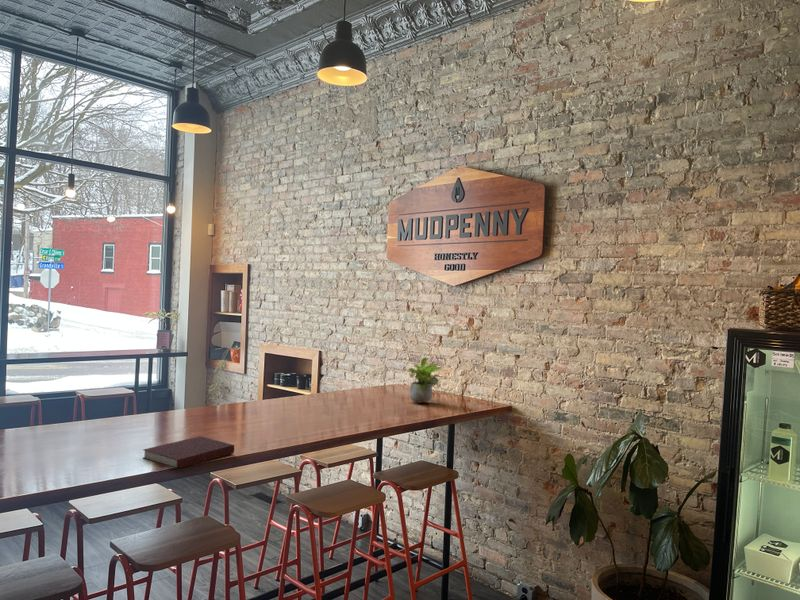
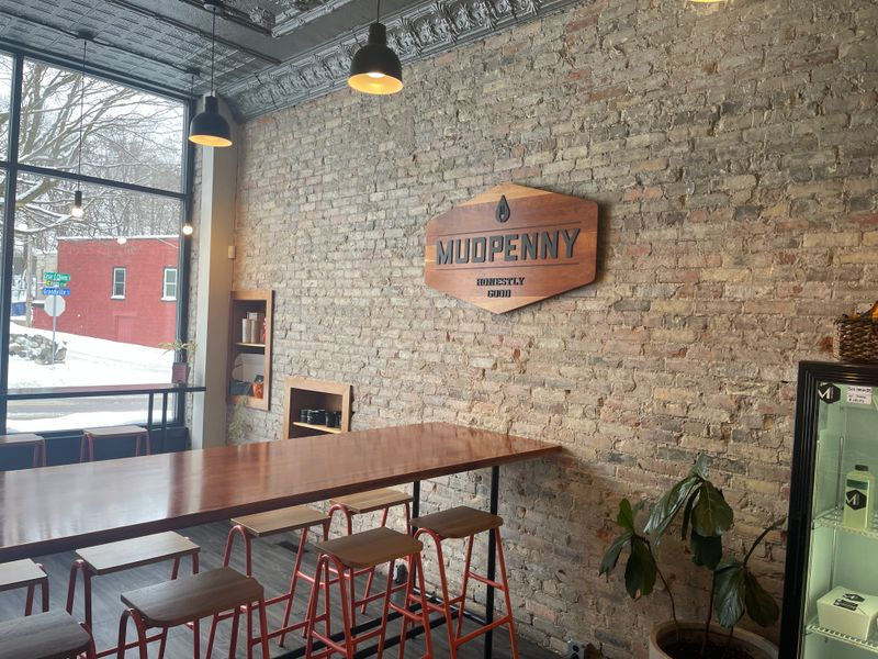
- notebook [142,435,235,470]
- potted plant [408,356,444,404]
